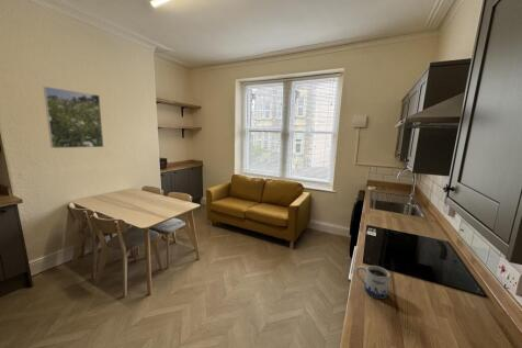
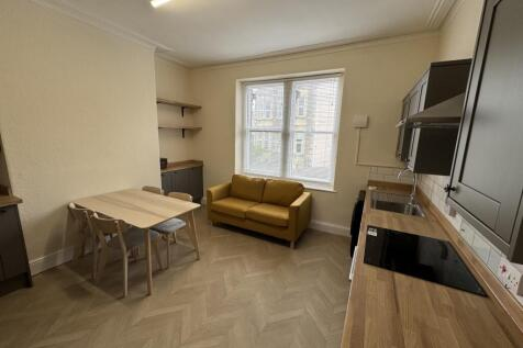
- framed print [43,86,104,149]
- mug [355,265,392,300]
